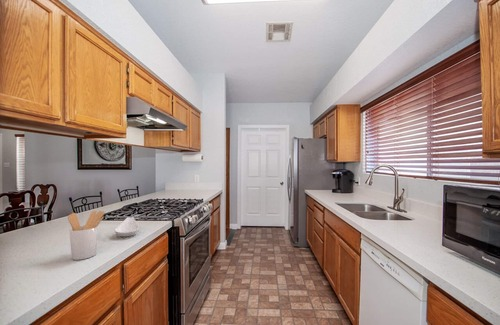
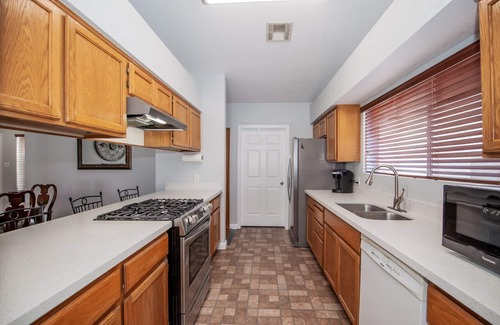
- spoon rest [114,216,140,238]
- utensil holder [67,210,105,261]
